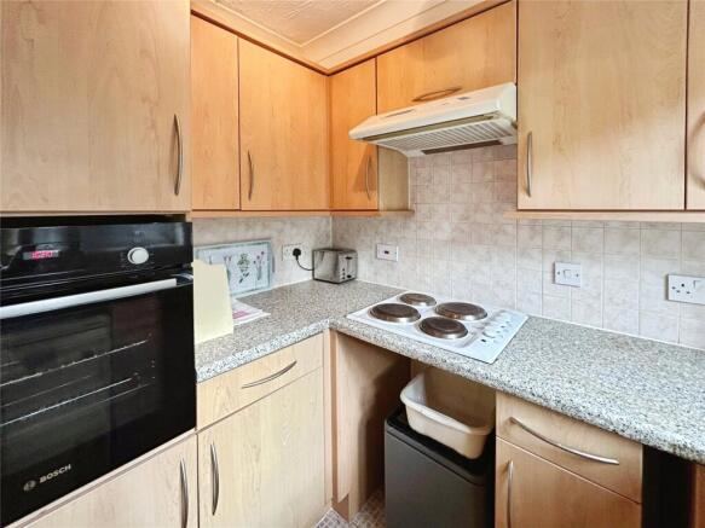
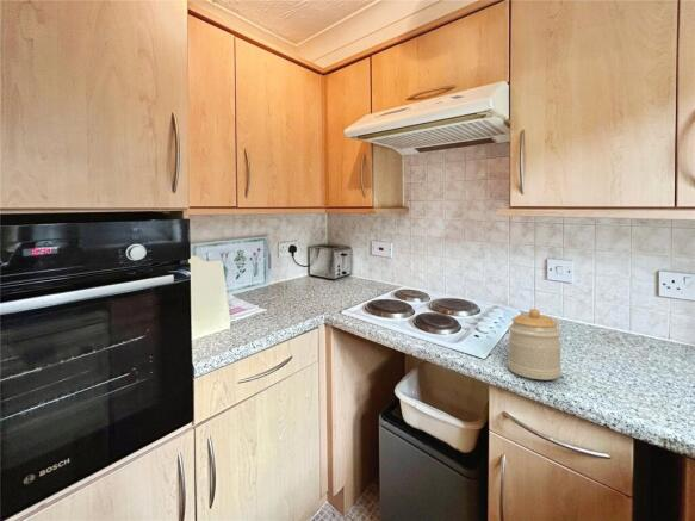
+ jar [507,308,563,380]
